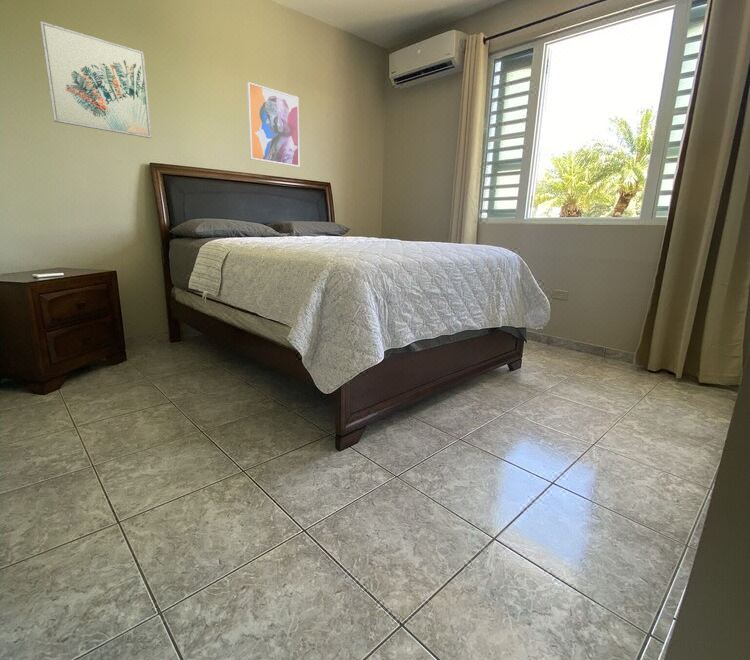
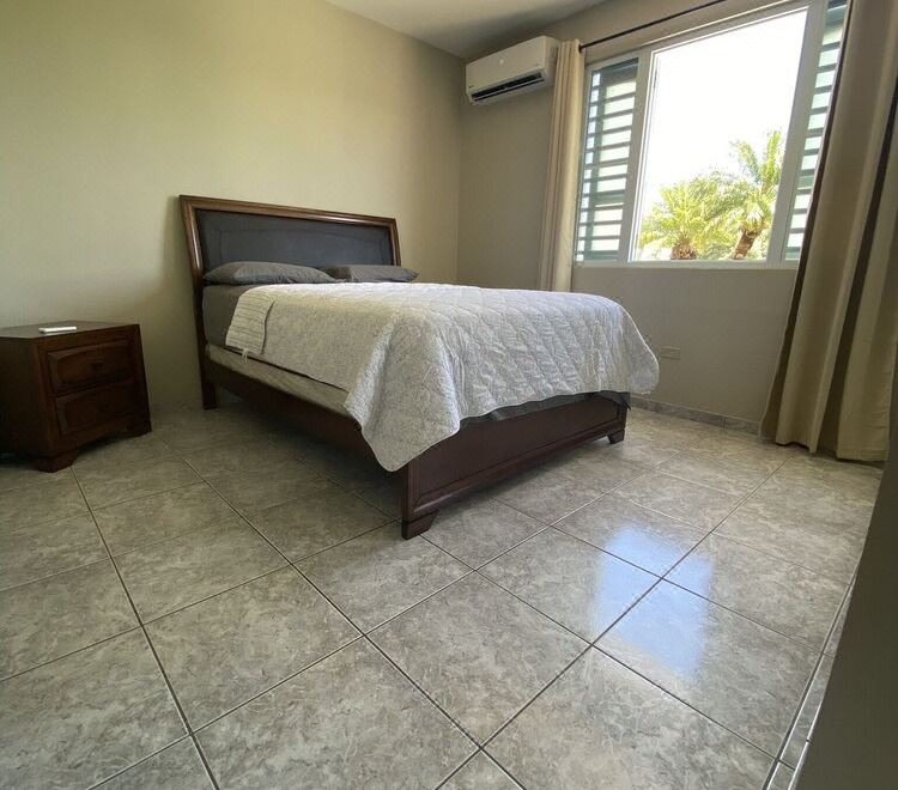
- wall art [39,20,152,139]
- wall art [246,81,300,168]
